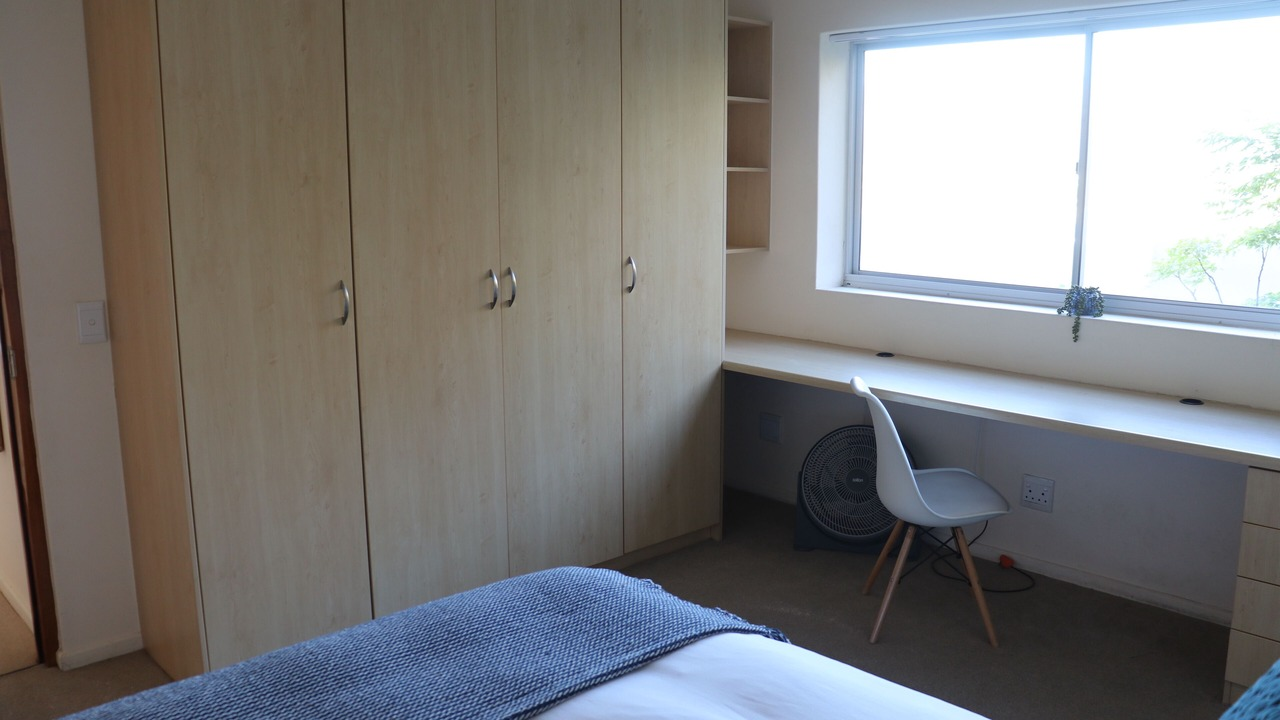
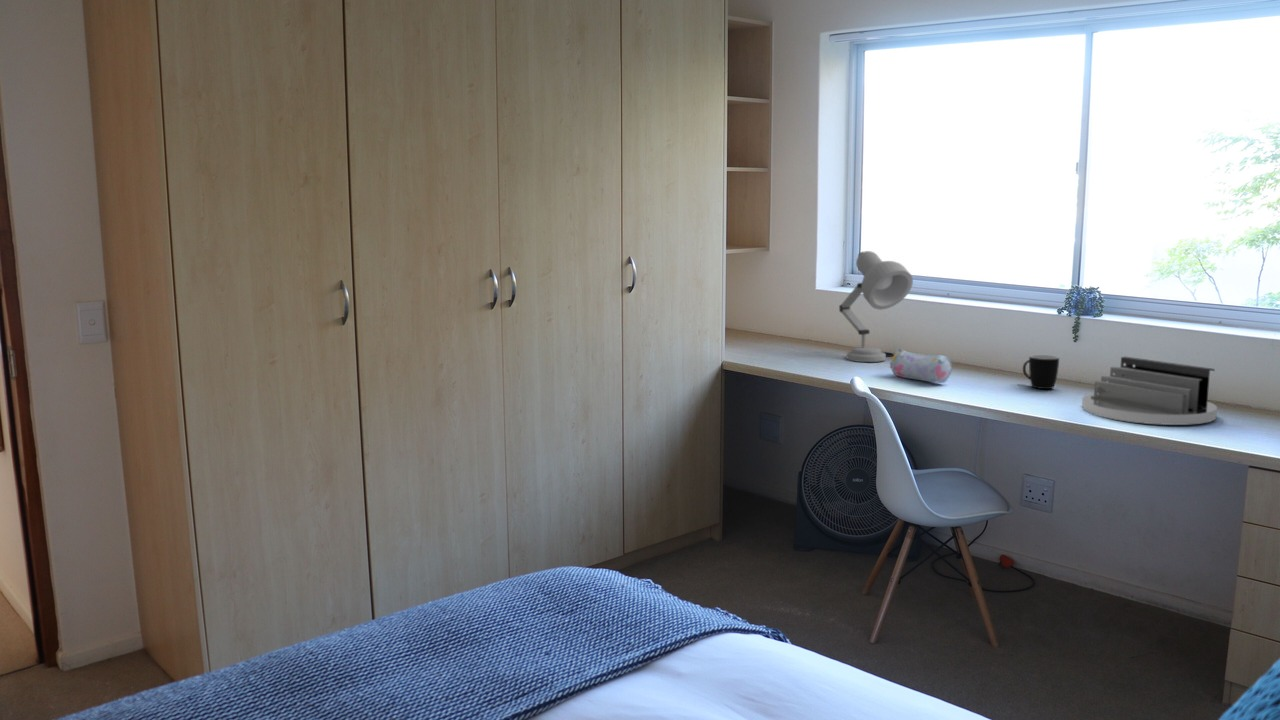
+ mug [1022,354,1060,390]
+ desk organizer [1081,356,1218,426]
+ pencil case [889,348,953,384]
+ desk lamp [838,250,914,363]
